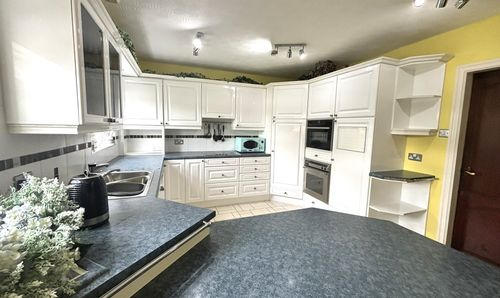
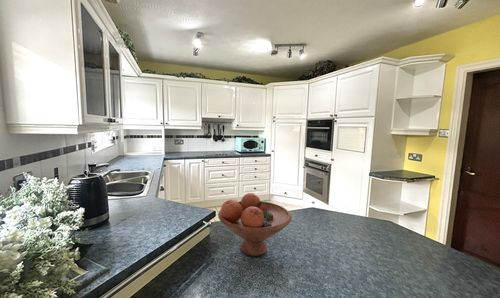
+ fruit bowl [217,192,292,257]
